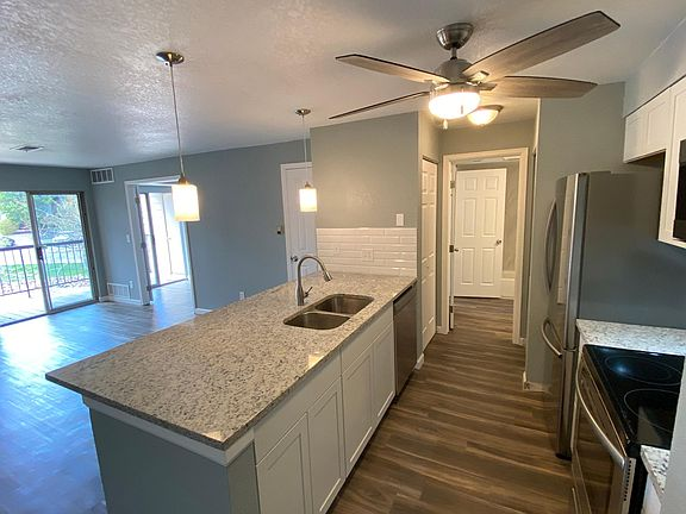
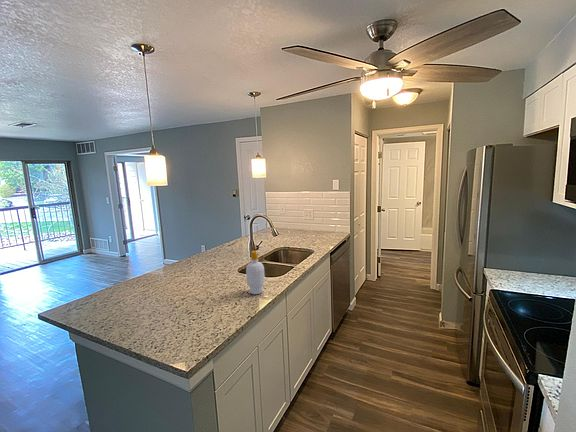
+ soap bottle [245,250,266,295]
